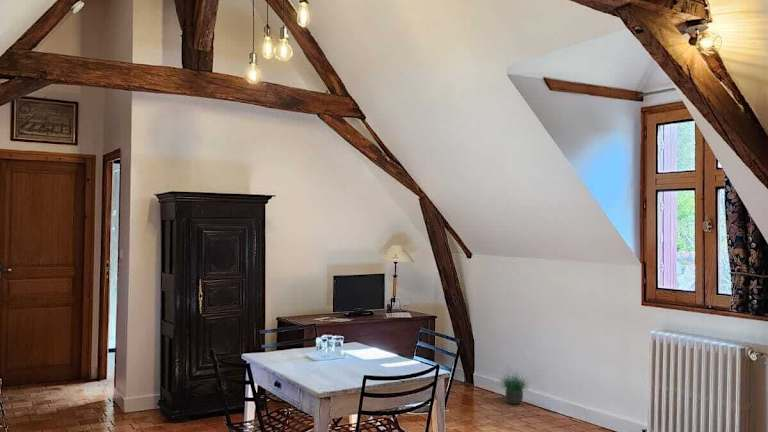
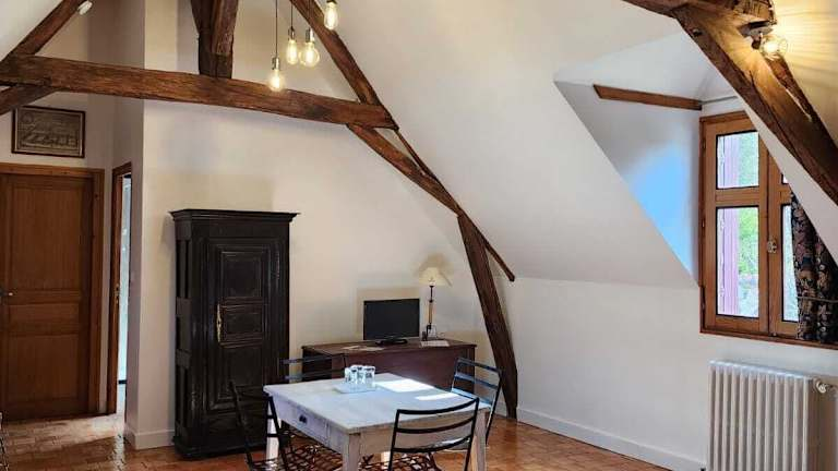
- potted plant [496,365,533,405]
